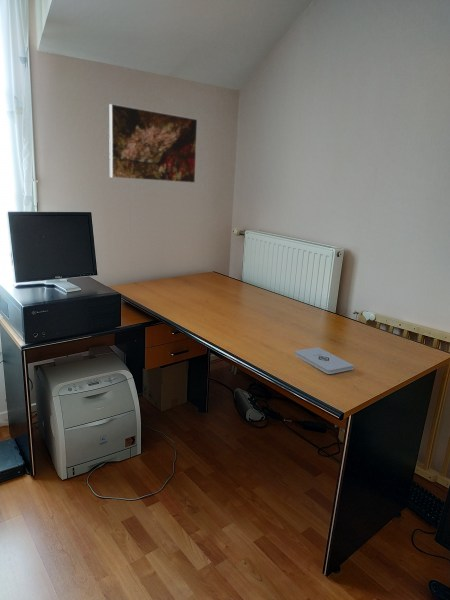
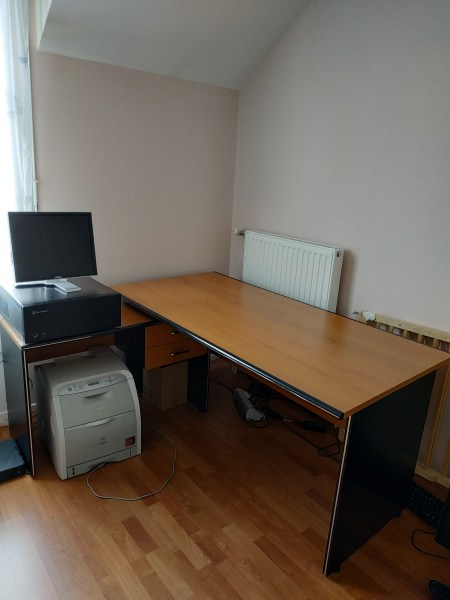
- notepad [294,346,355,375]
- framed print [108,103,198,184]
